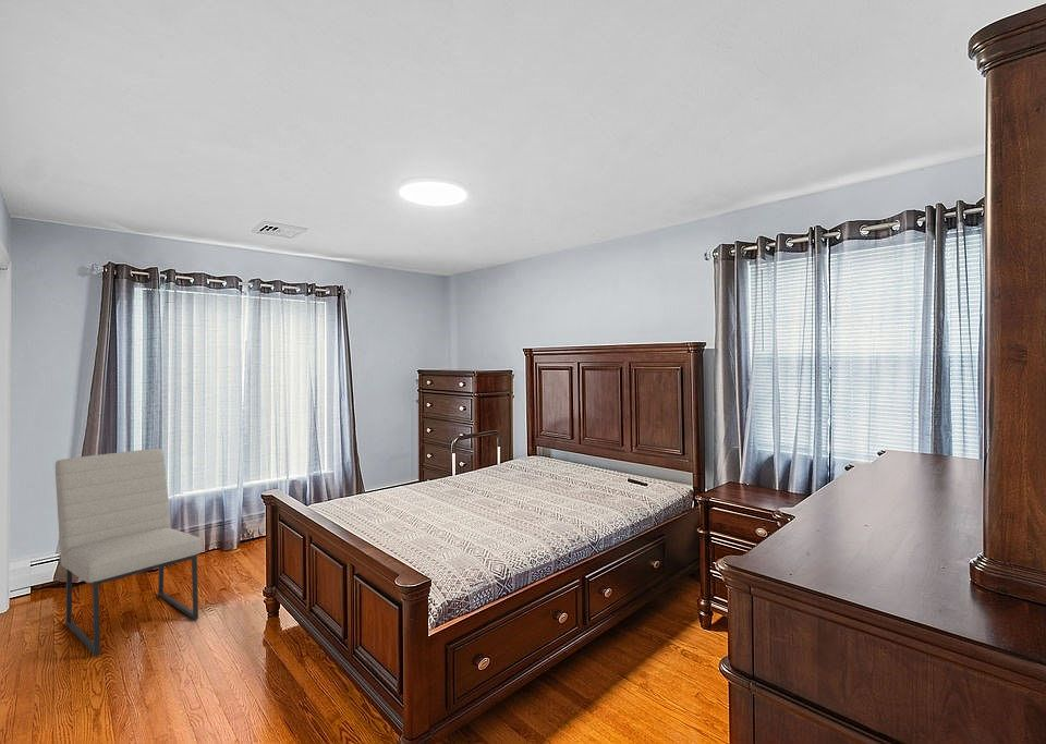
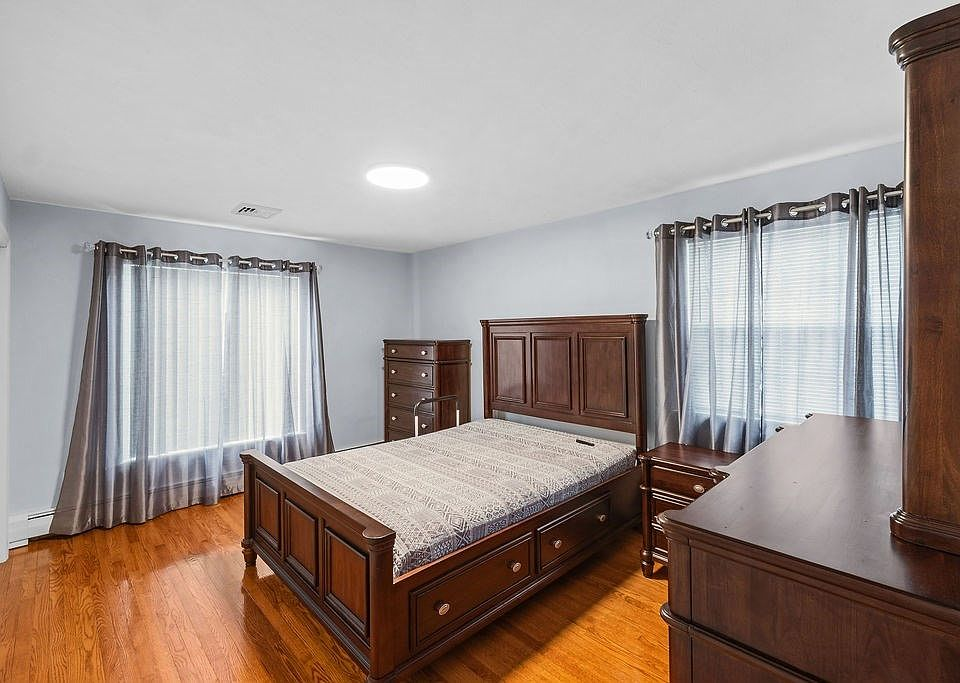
- chair [54,448,203,657]
